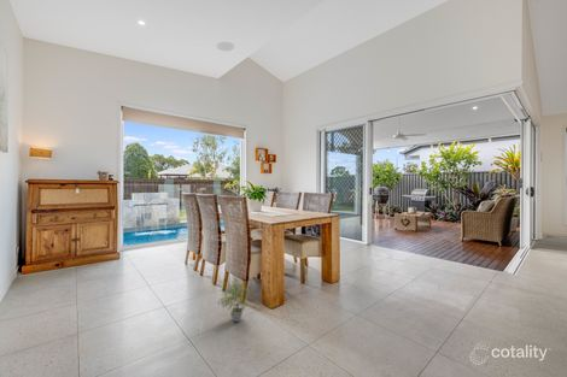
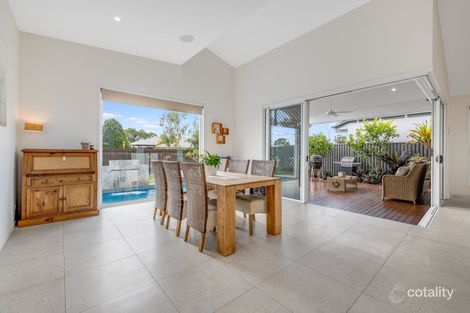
- potted plant [216,275,251,323]
